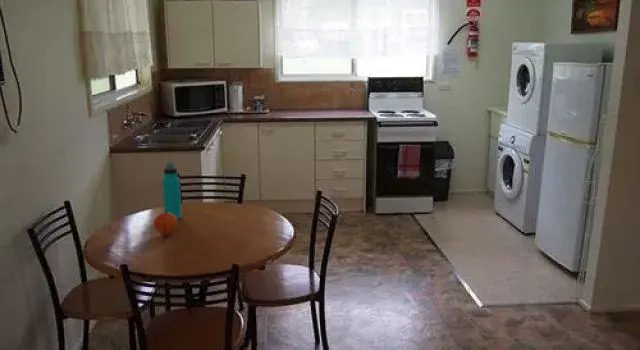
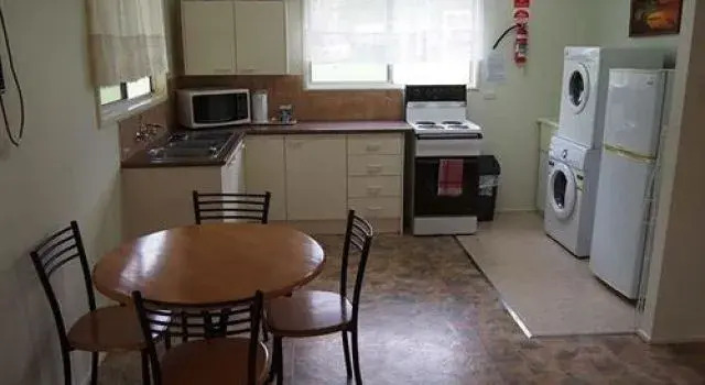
- water bottle [161,161,183,221]
- fruit [153,211,179,237]
